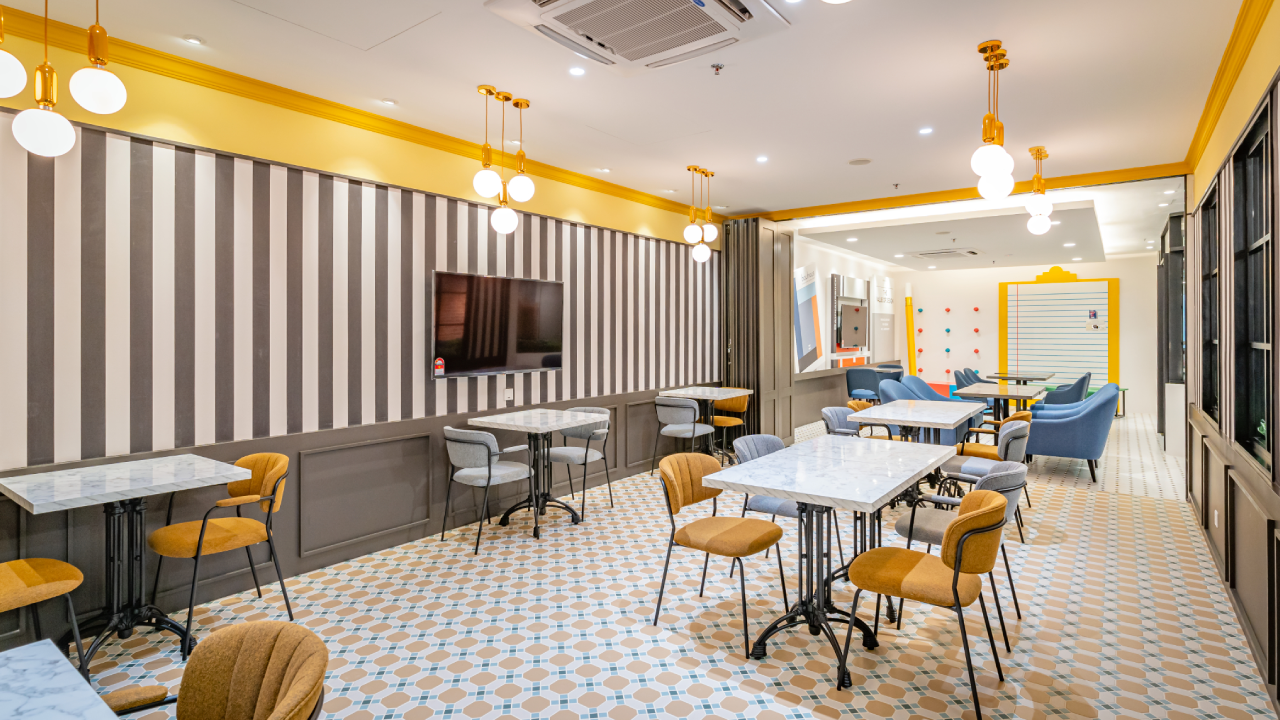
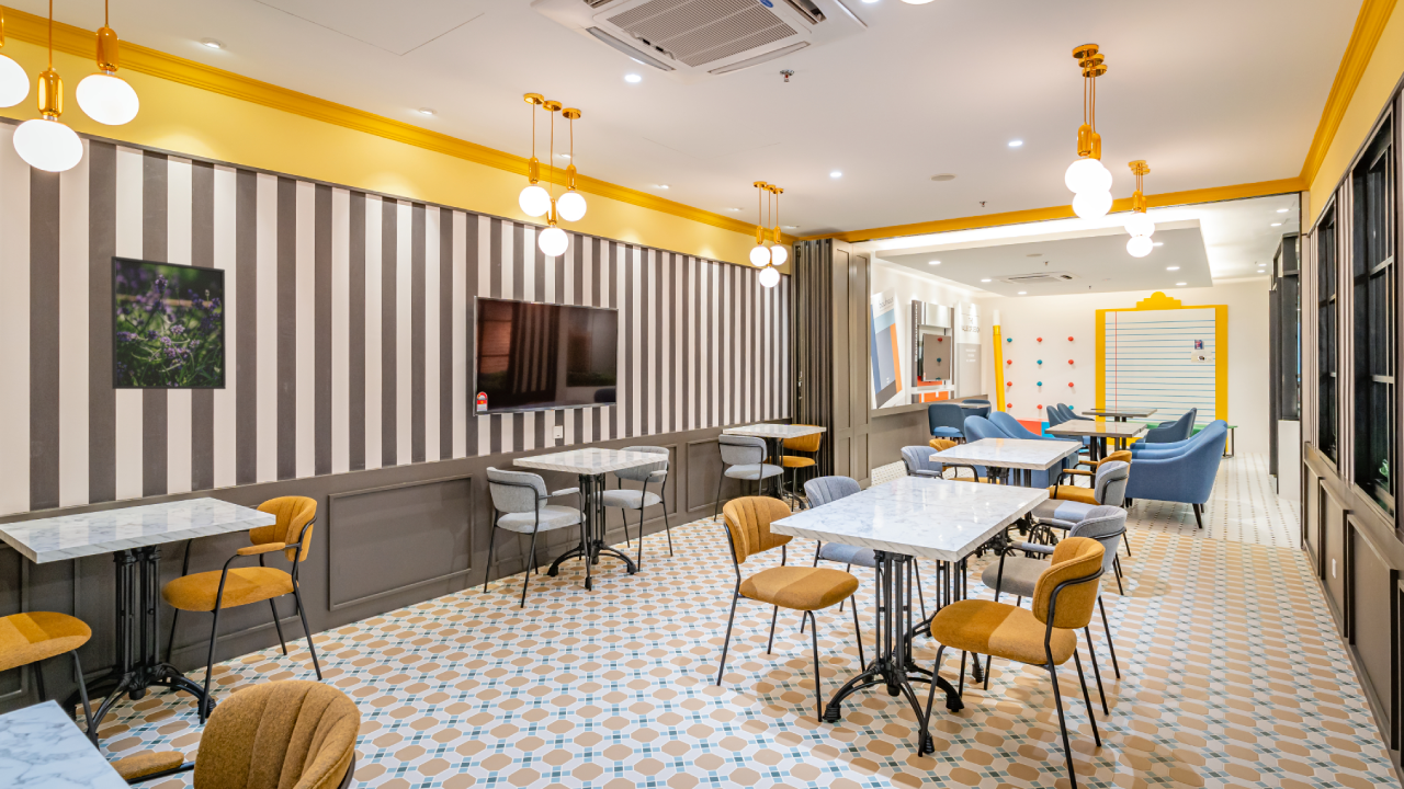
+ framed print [110,255,227,390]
